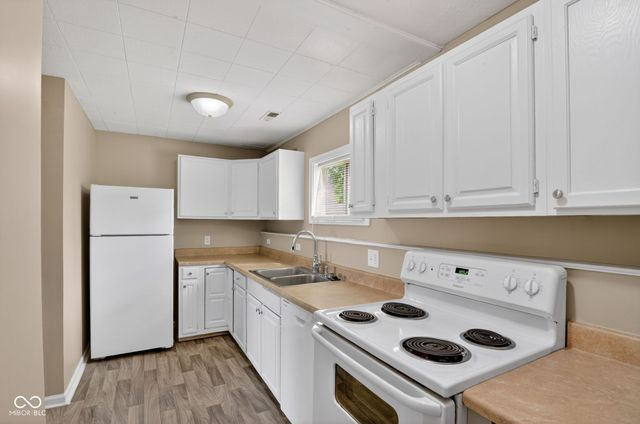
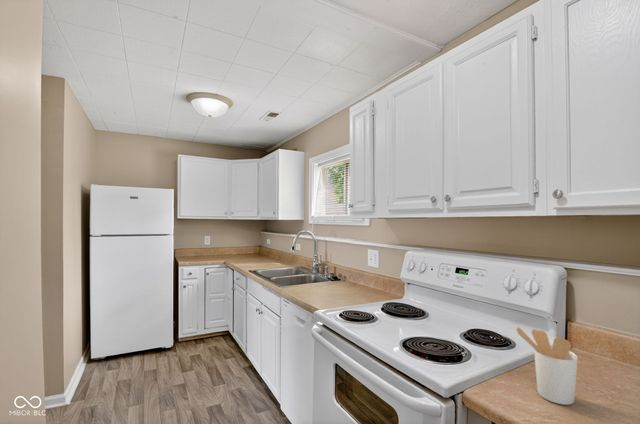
+ utensil holder [515,326,579,406]
